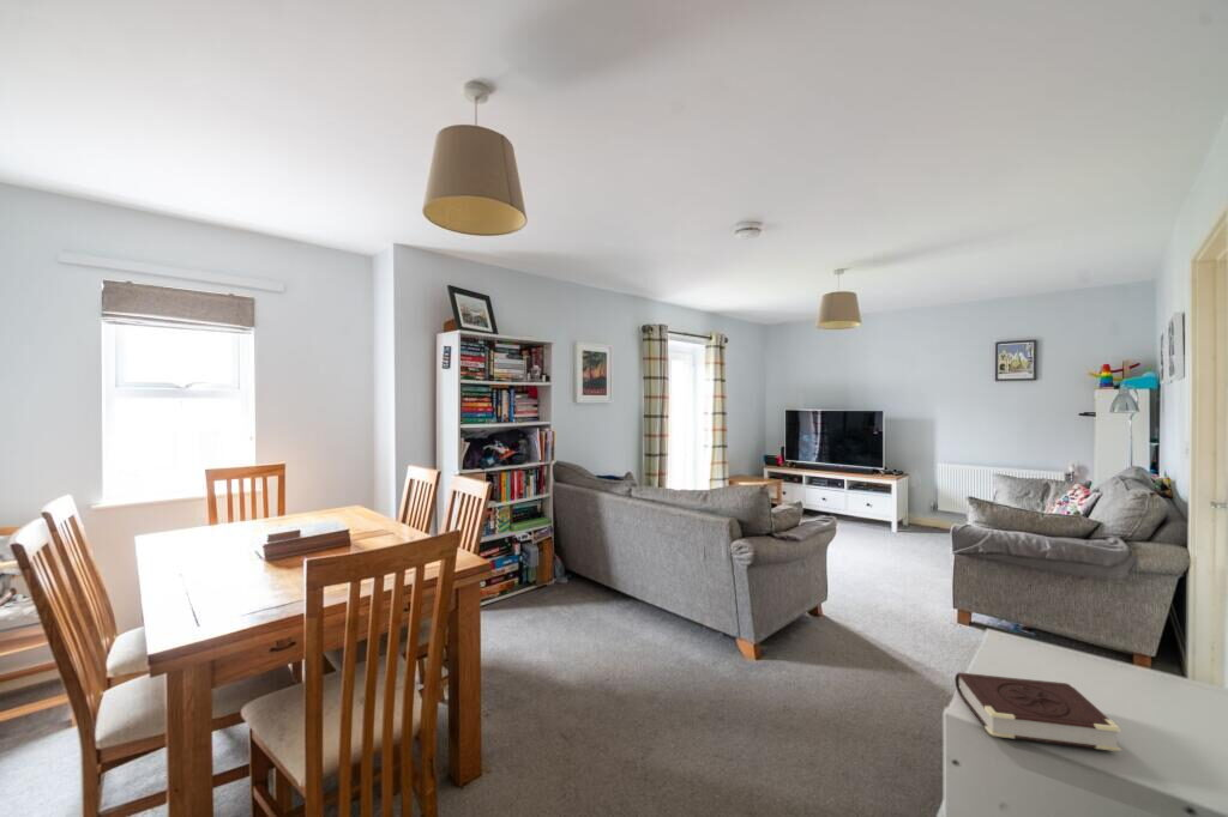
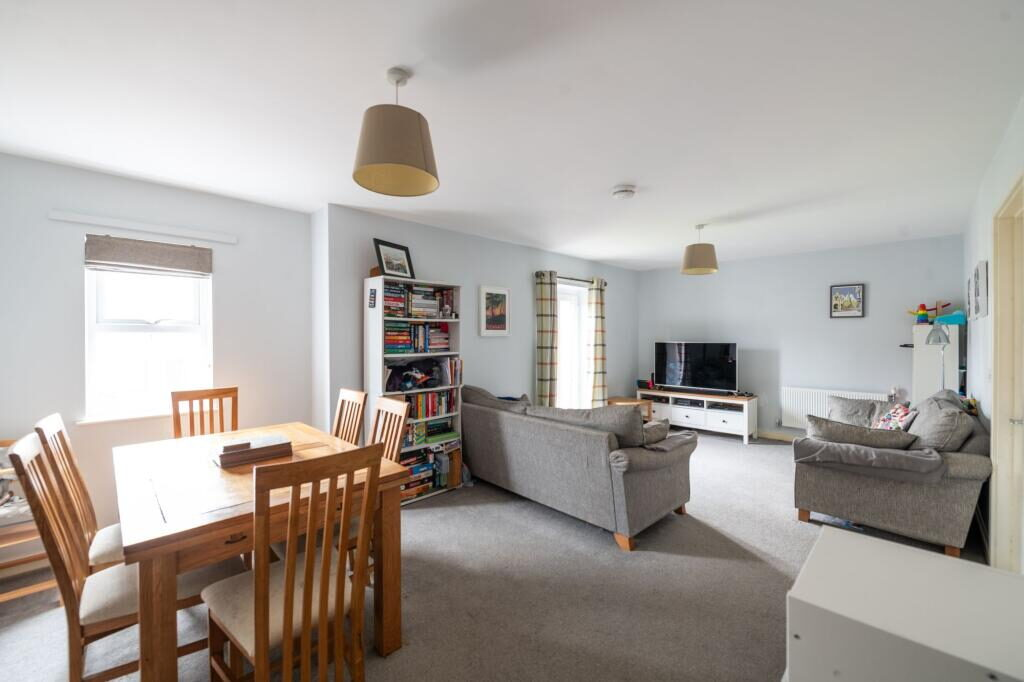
- book [953,671,1122,752]
